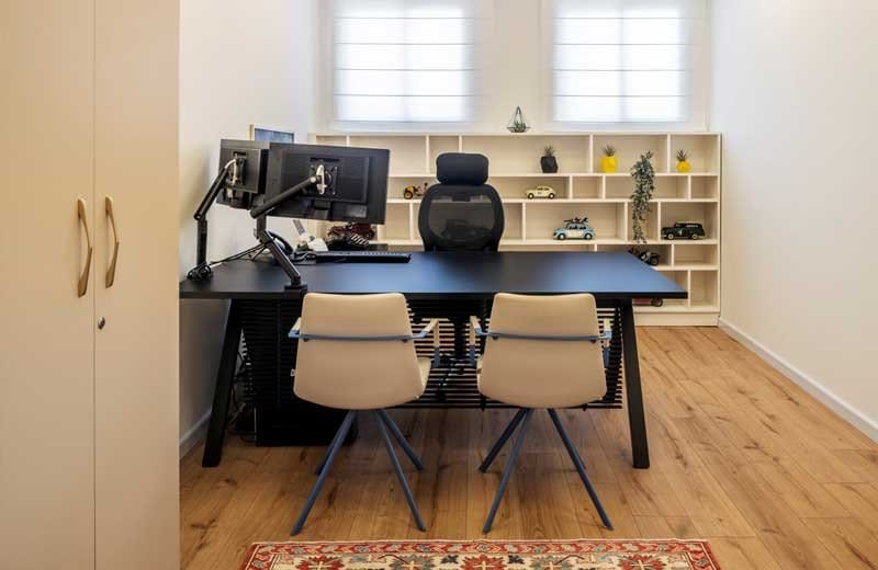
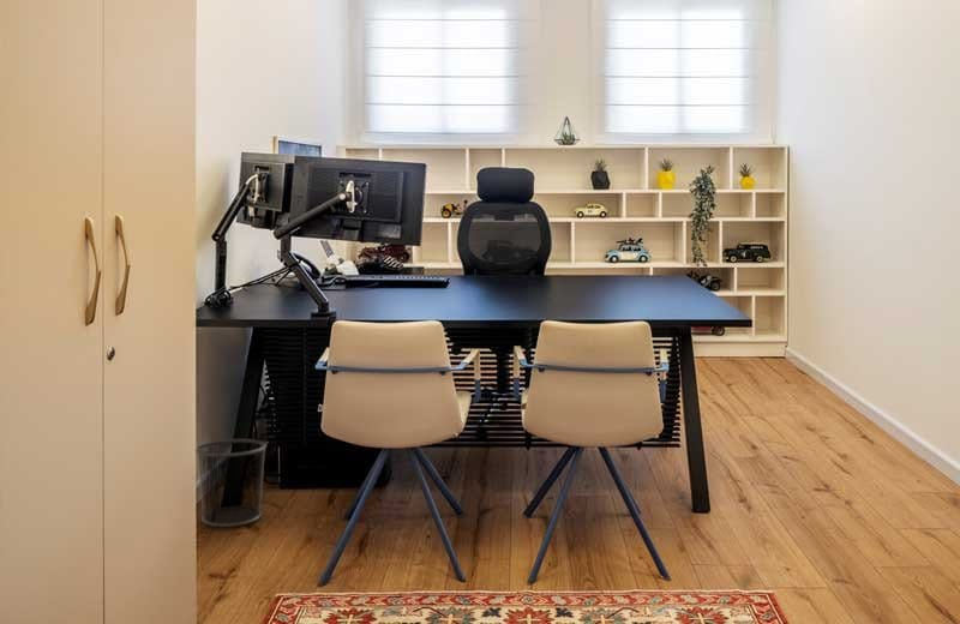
+ waste bin [196,438,268,528]
